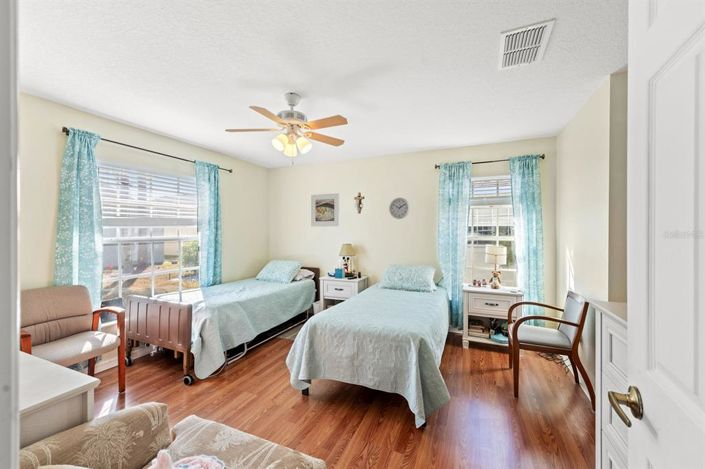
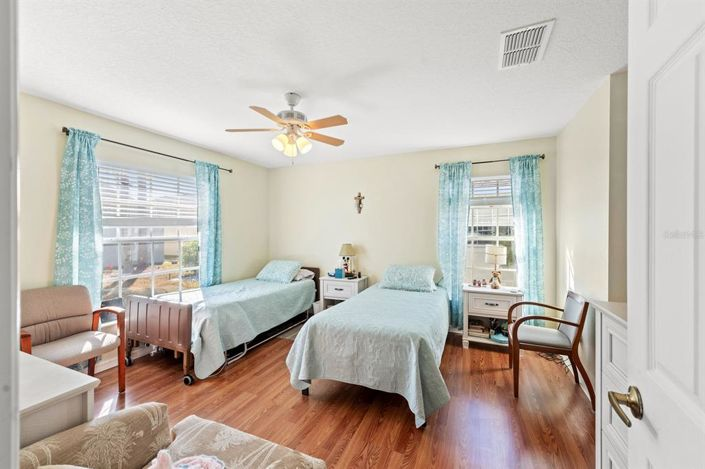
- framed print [310,192,340,228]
- wall clock [388,197,411,220]
